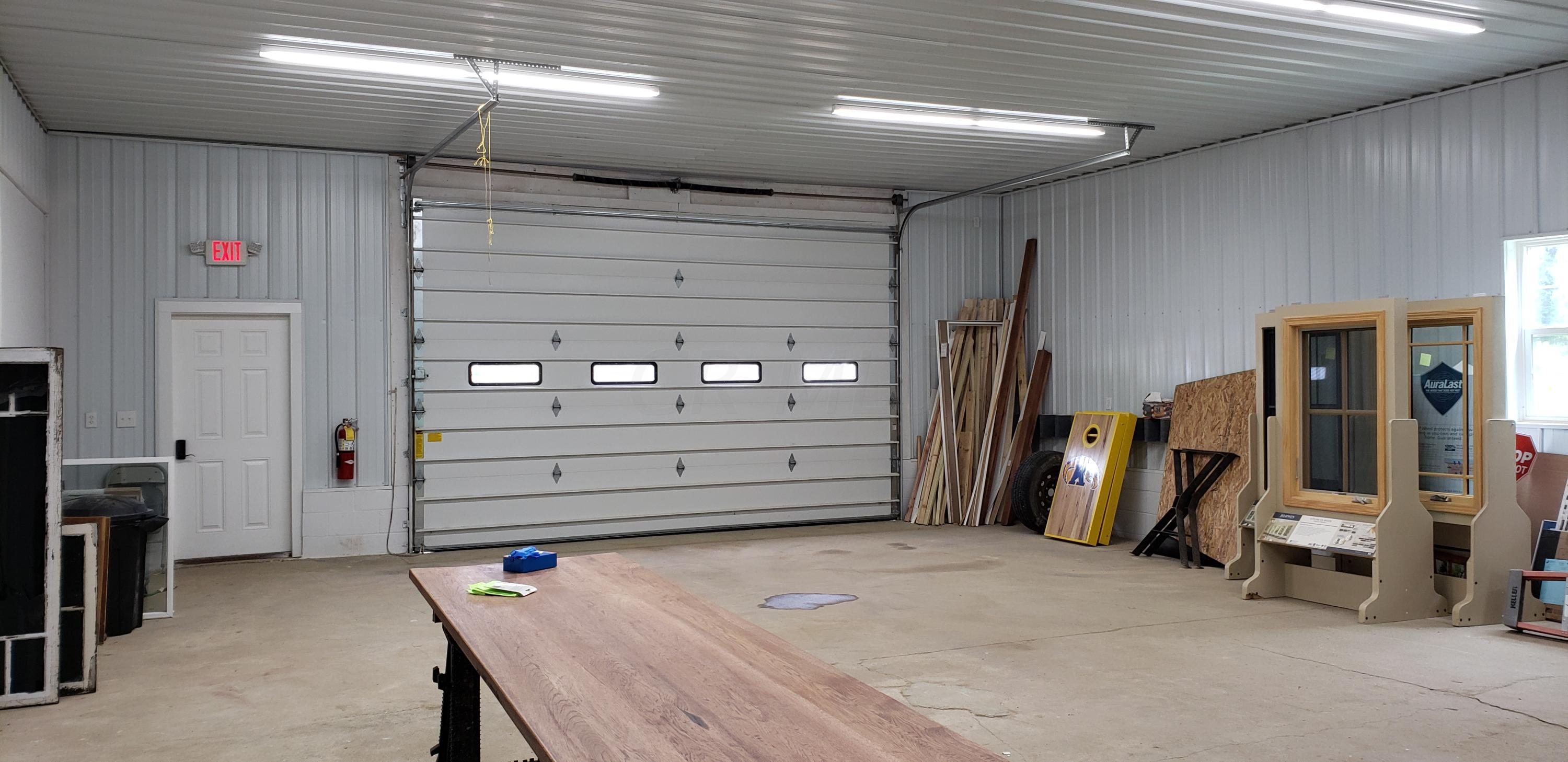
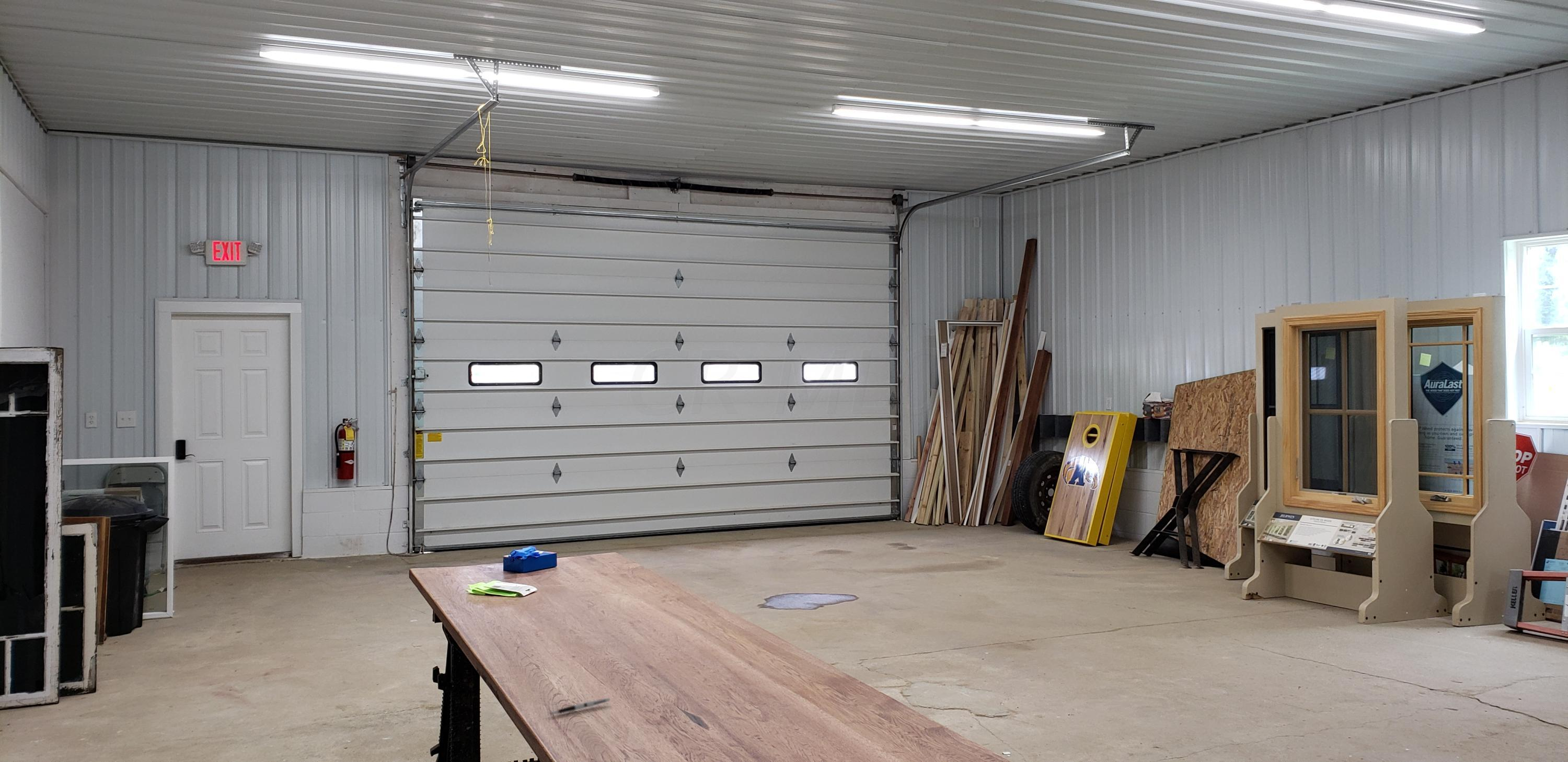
+ pen [549,697,610,714]
